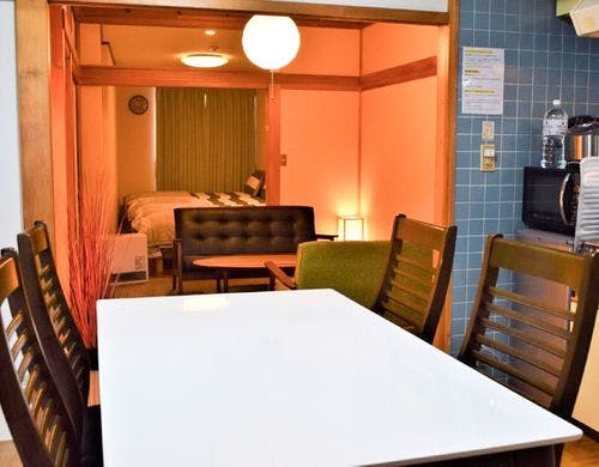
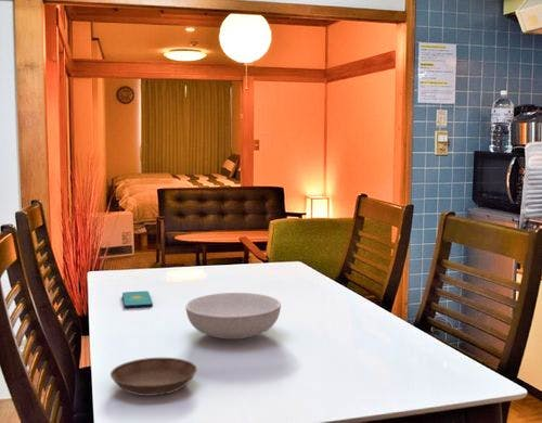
+ serving bowl [184,292,282,341]
+ saucer [109,357,198,397]
+ smartphone [121,290,154,309]
